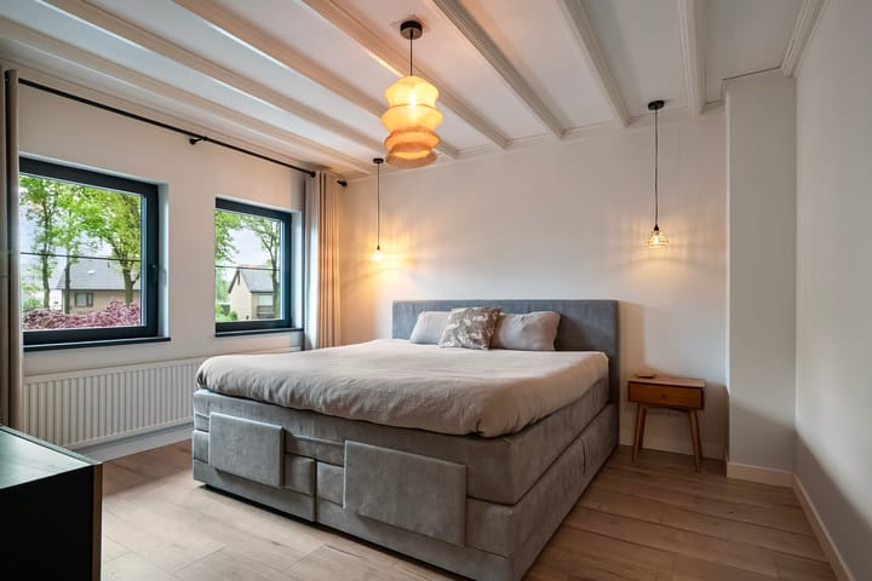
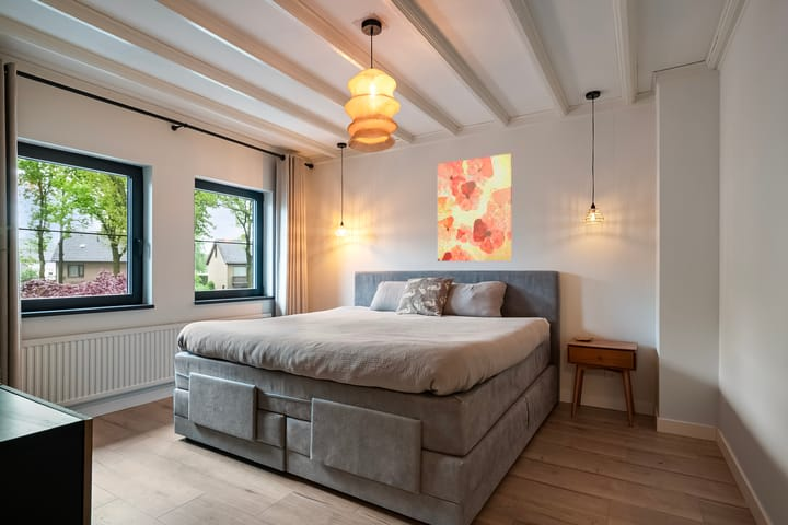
+ wall art [437,153,512,262]
